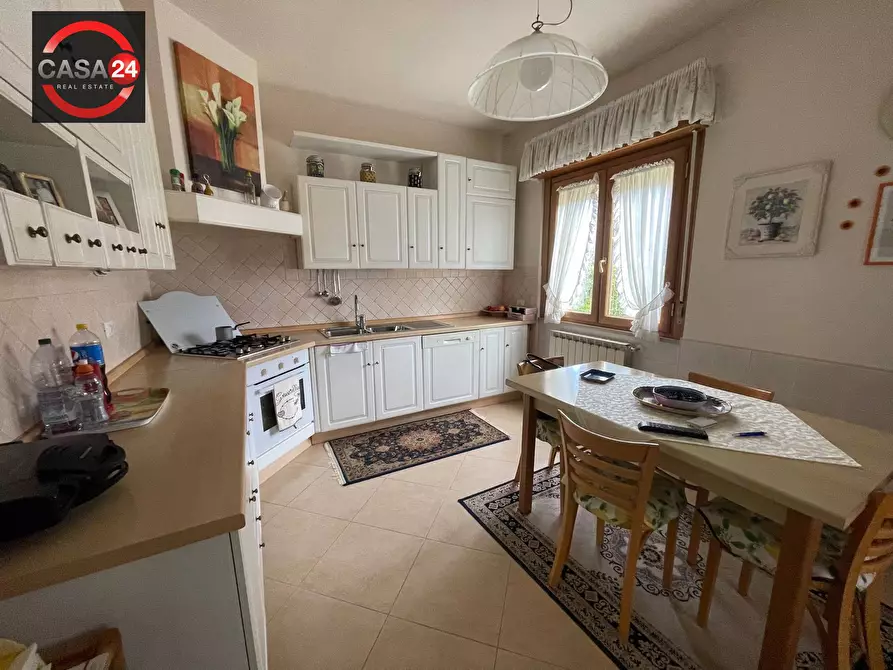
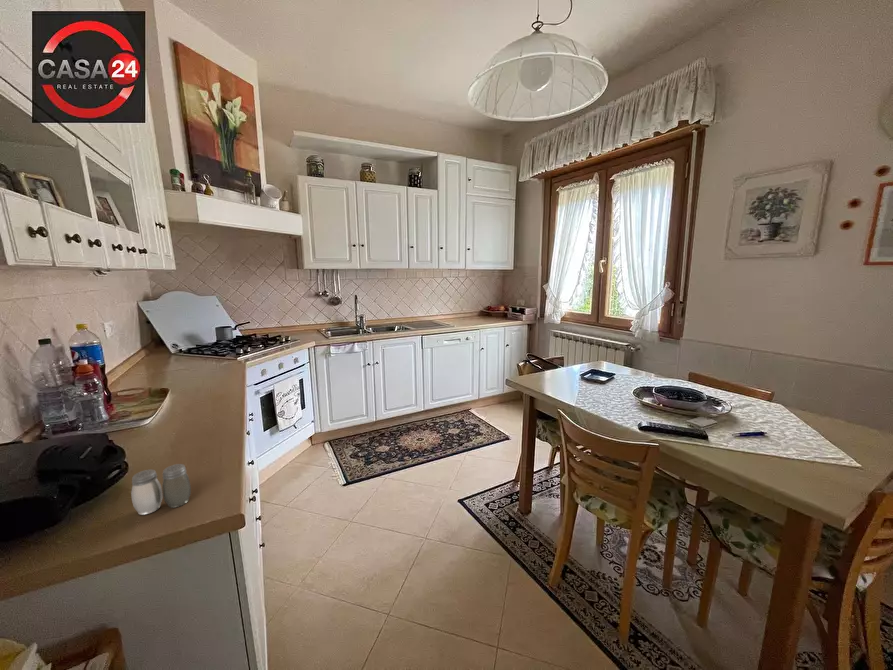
+ salt and pepper shaker [130,463,192,516]
